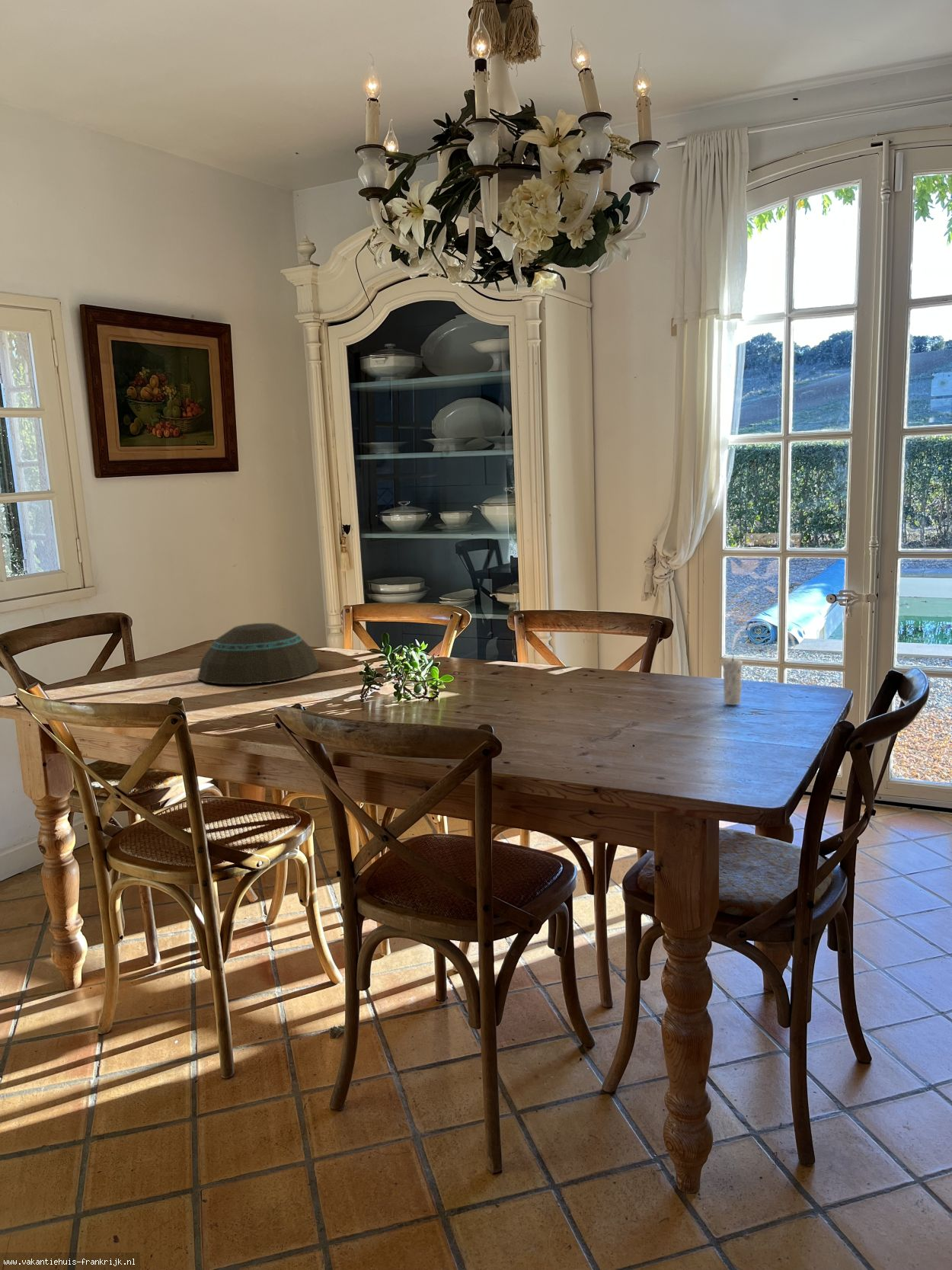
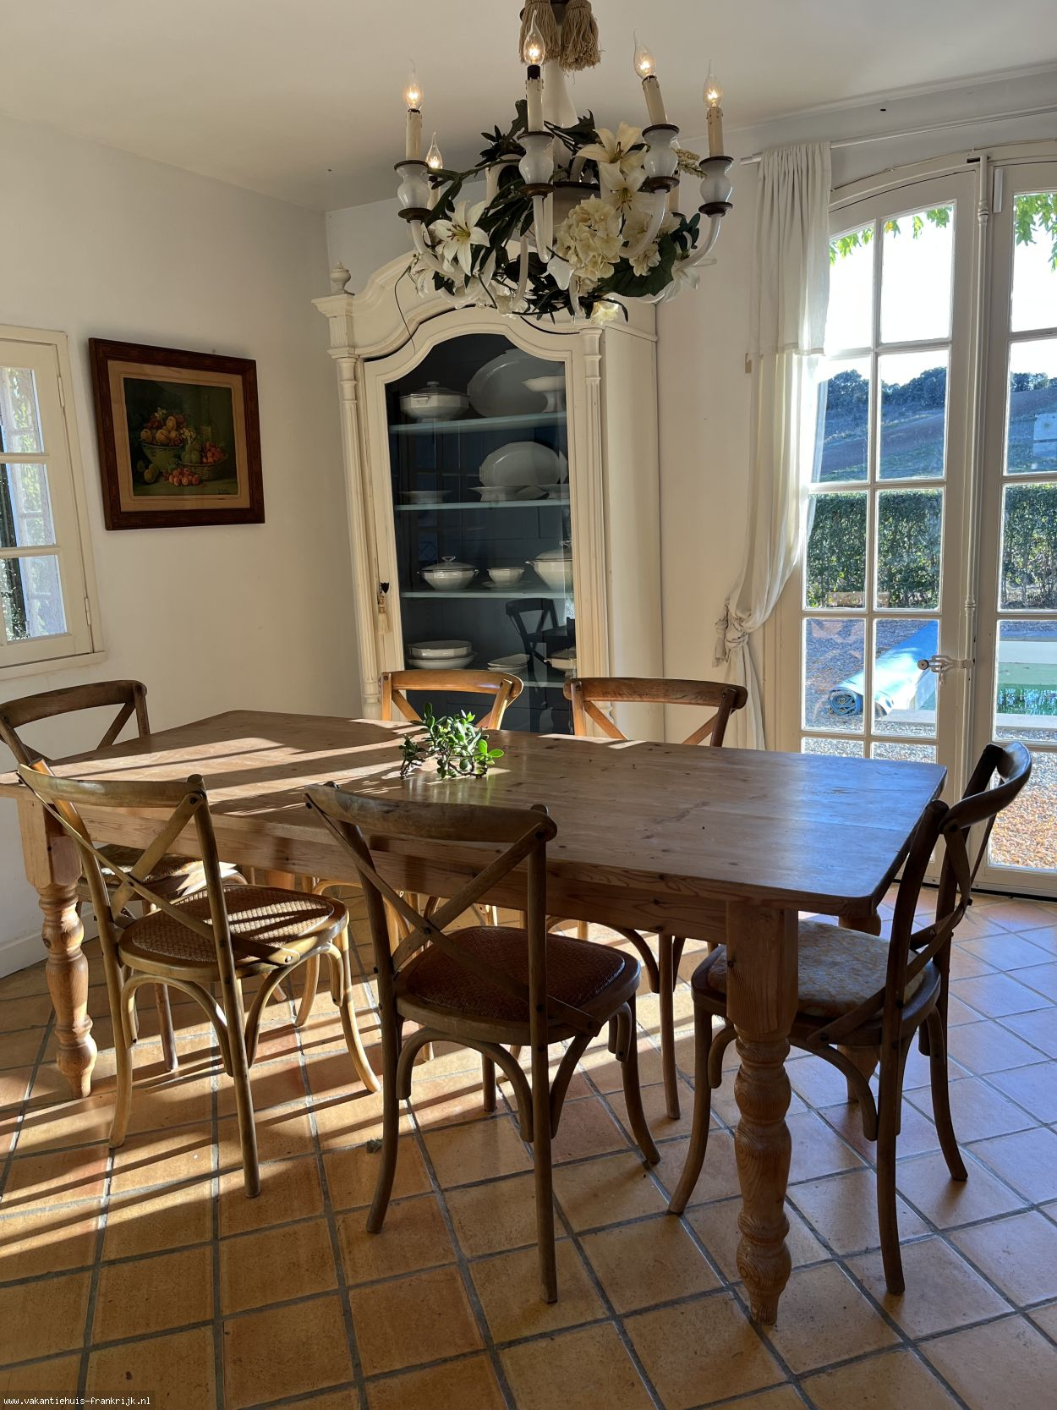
- bowl [196,622,320,685]
- candle [721,651,743,705]
